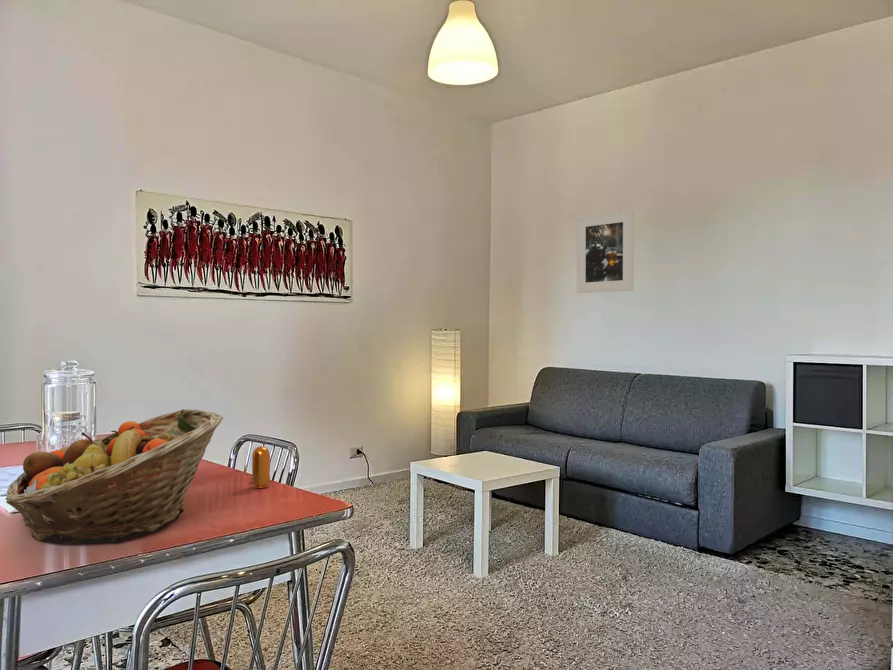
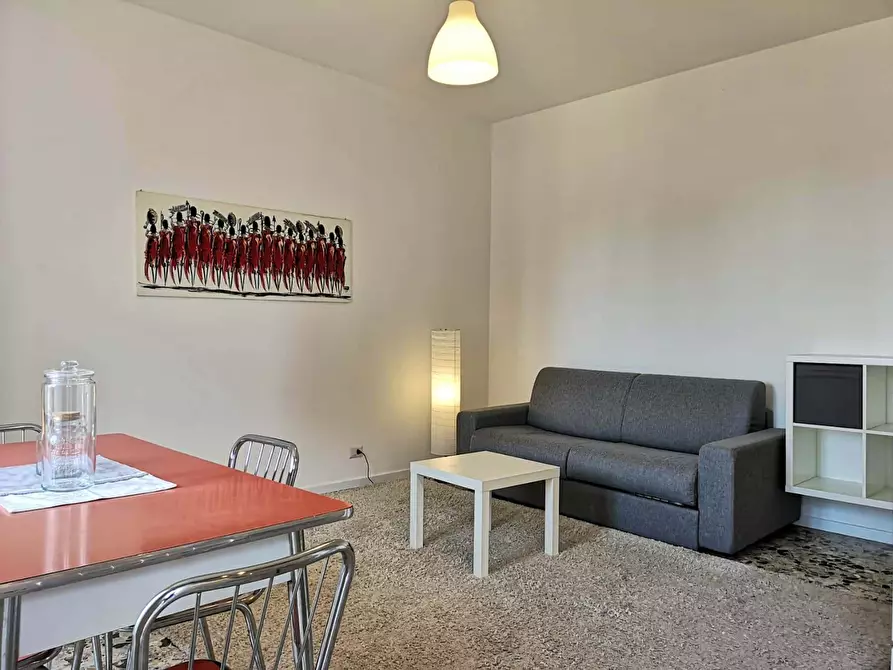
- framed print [576,209,635,294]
- fruit basket [4,408,224,545]
- pepper shaker [250,445,271,489]
